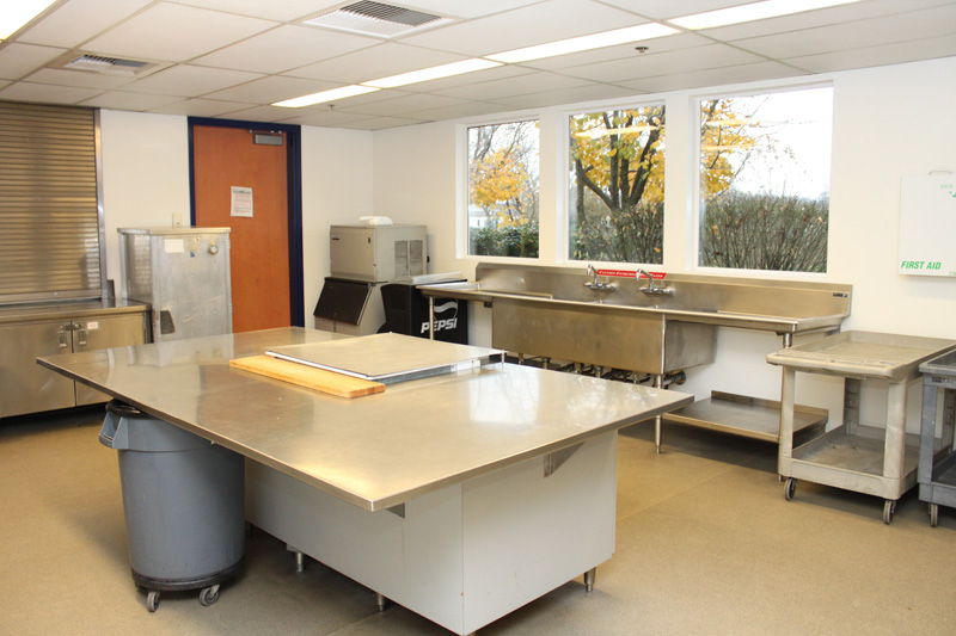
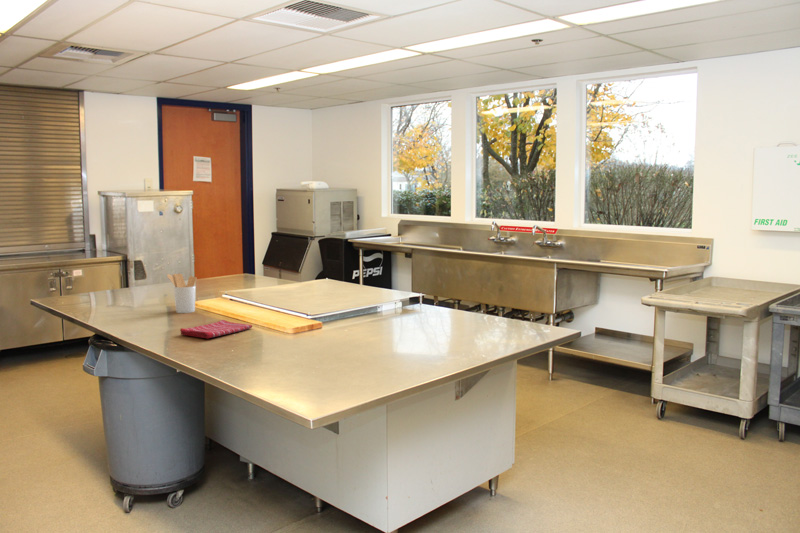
+ utensil holder [166,272,198,314]
+ dish towel [179,319,253,340]
